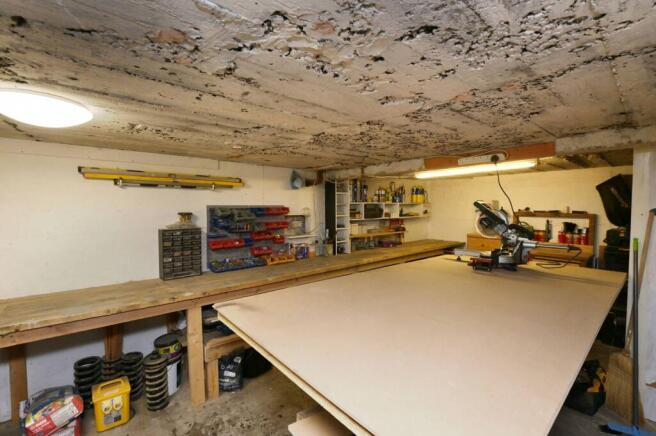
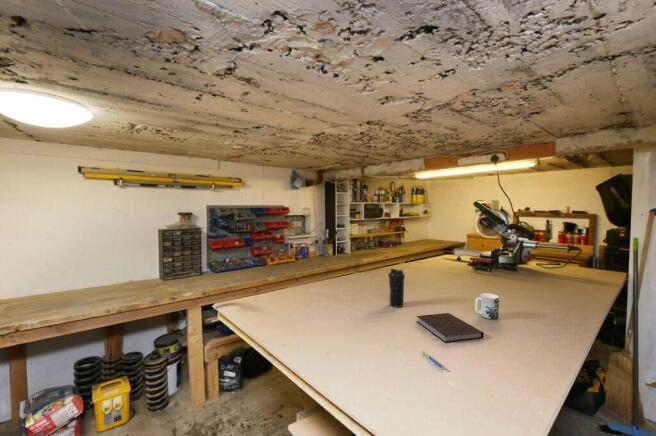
+ water bottle [387,267,406,308]
+ notebook [415,312,485,344]
+ mug [474,292,500,320]
+ pen [421,350,446,370]
